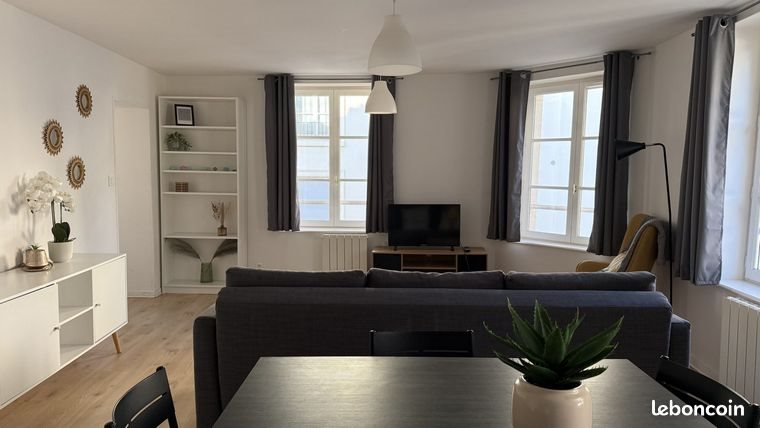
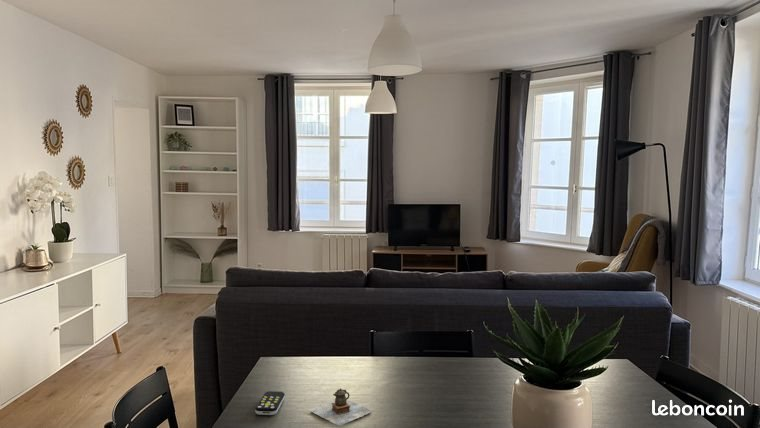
+ remote control [254,390,286,416]
+ teapot [308,388,373,427]
